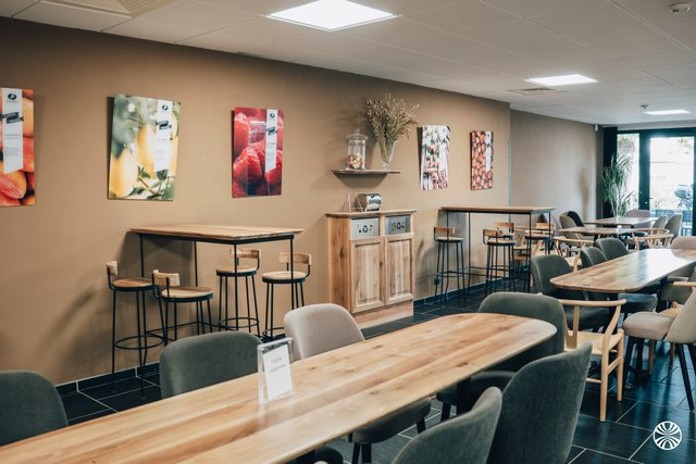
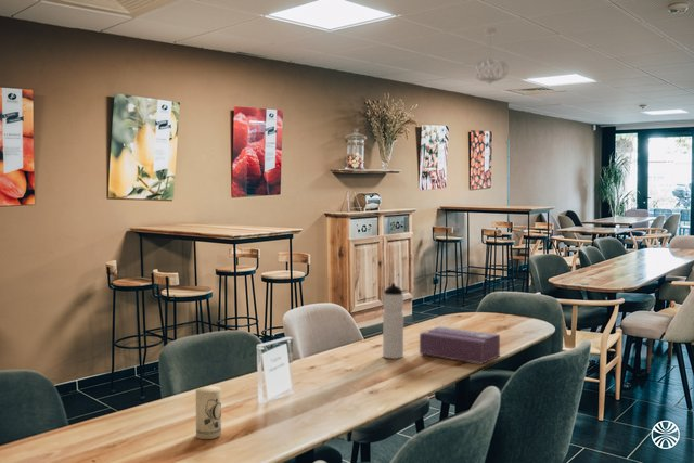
+ tissue box [419,325,501,365]
+ pendant light [471,27,510,85]
+ water bottle [382,282,404,360]
+ candle [195,385,222,440]
